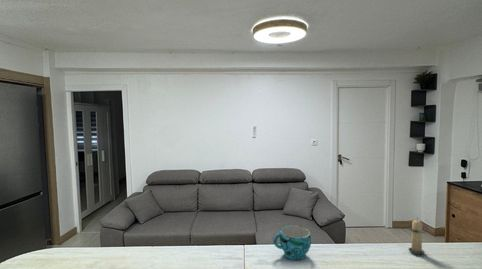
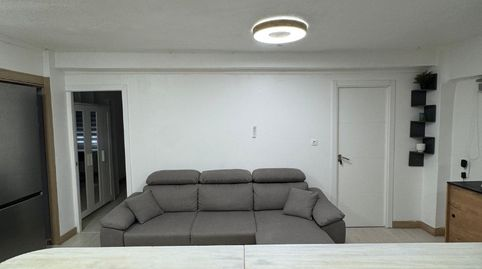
- cup [272,224,312,261]
- candle [407,217,427,256]
